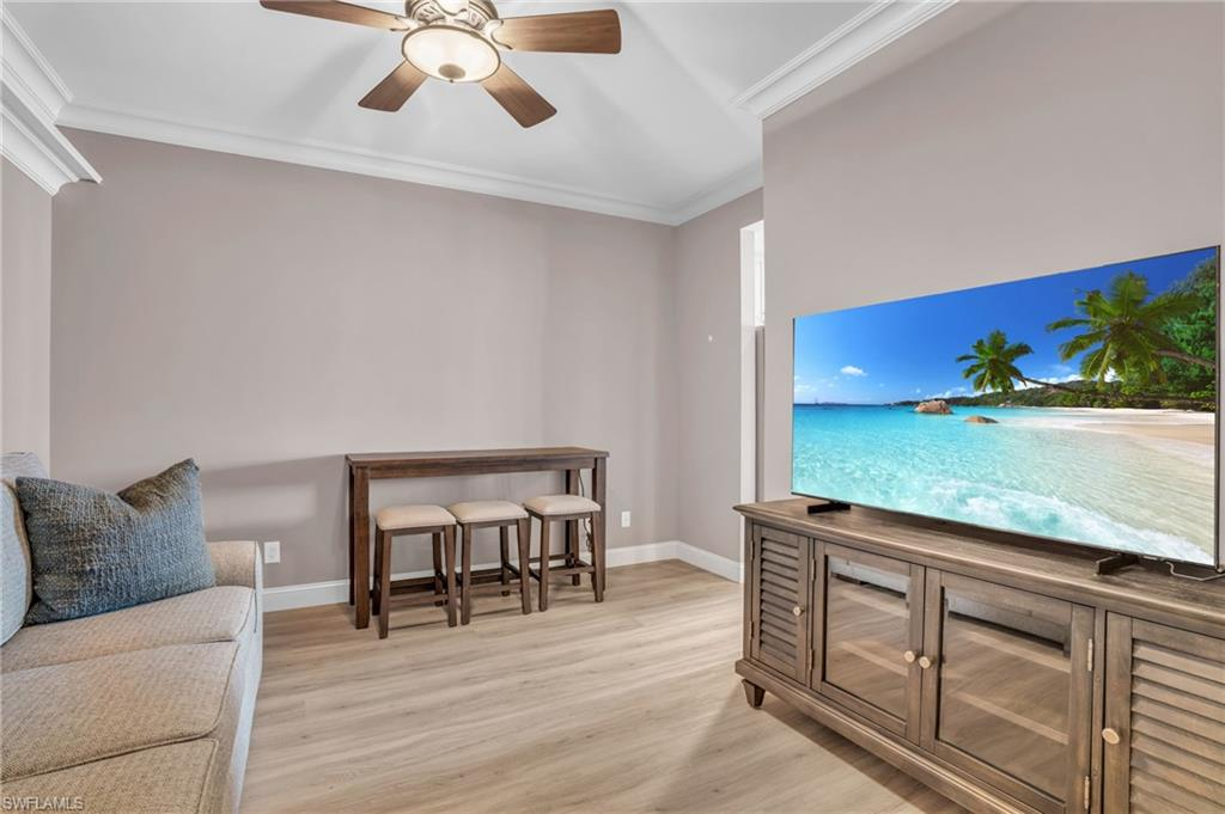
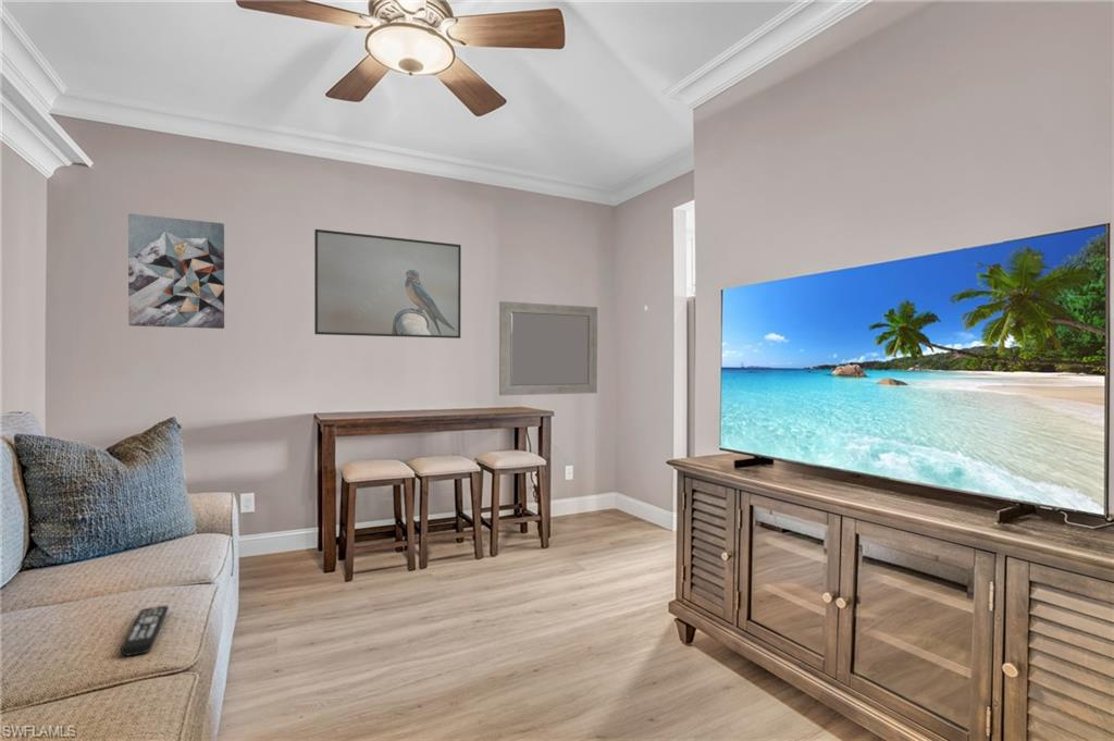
+ wall art [127,212,225,330]
+ home mirror [498,300,598,396]
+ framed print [313,229,462,339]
+ remote control [120,605,170,657]
